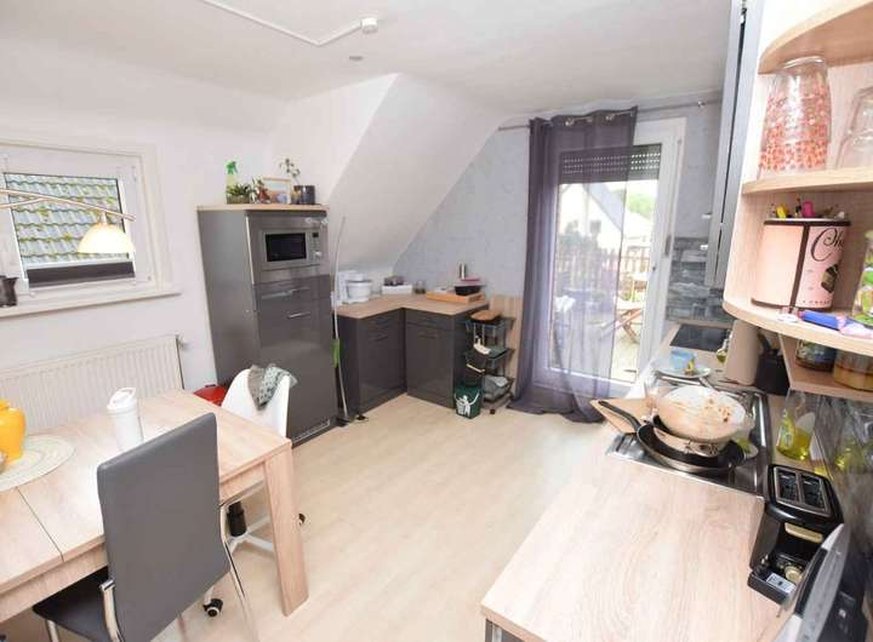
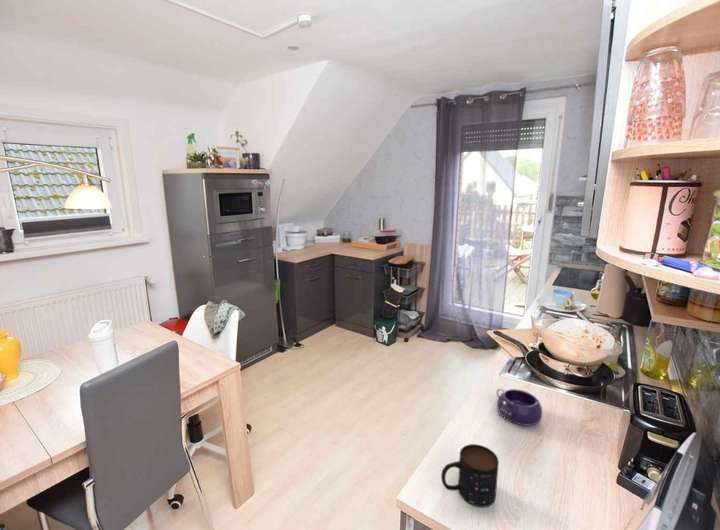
+ mug [440,443,500,508]
+ bowl [496,388,544,427]
